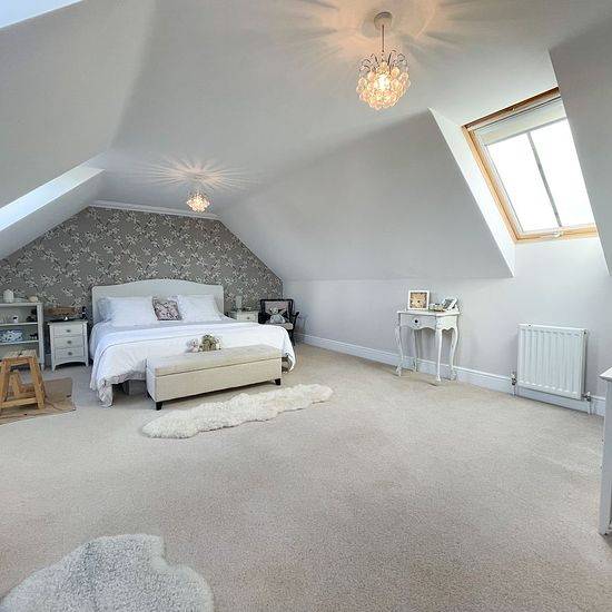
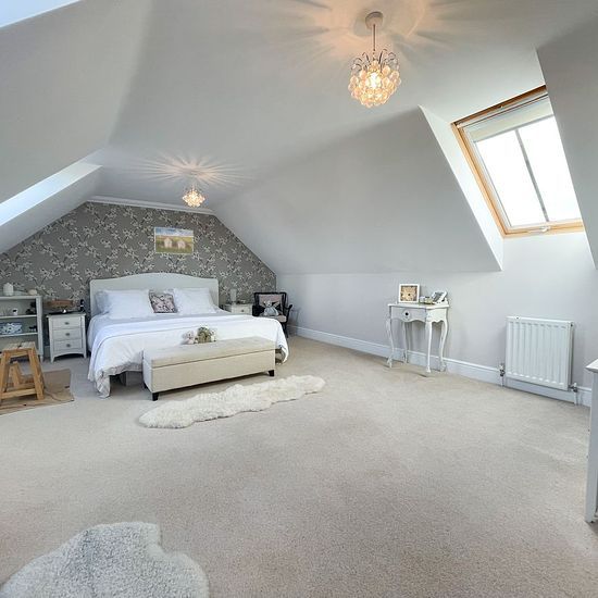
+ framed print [153,226,195,256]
